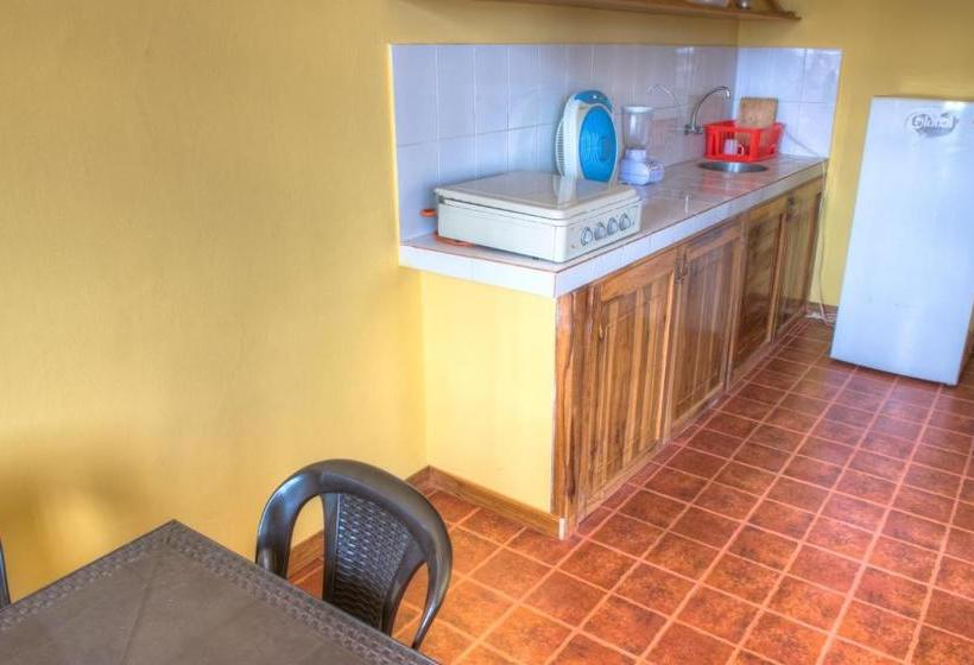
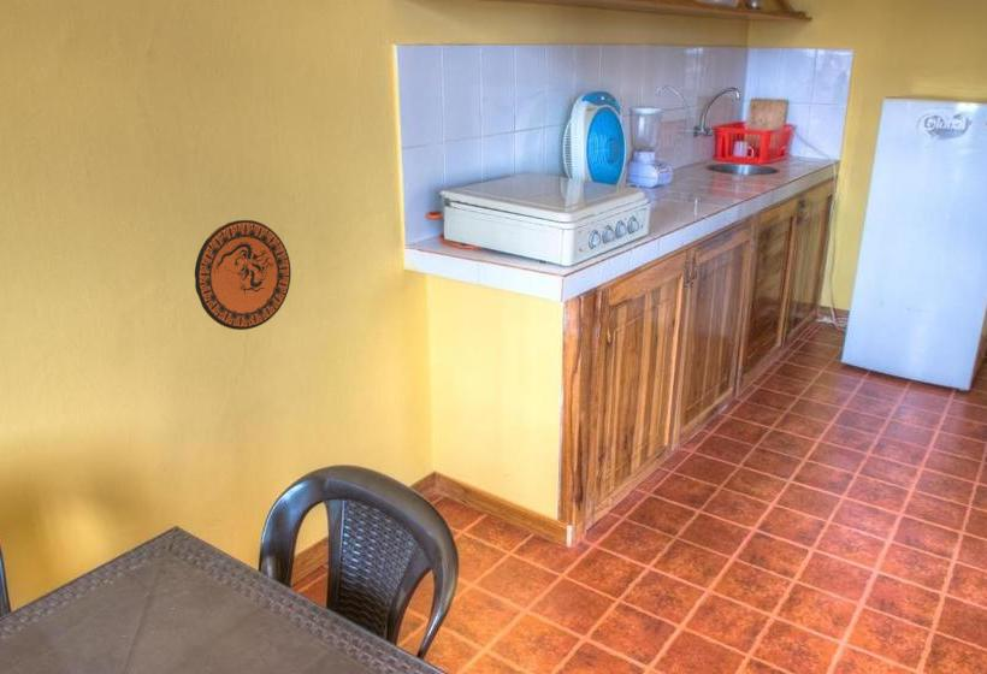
+ decorative plate [194,219,292,331]
